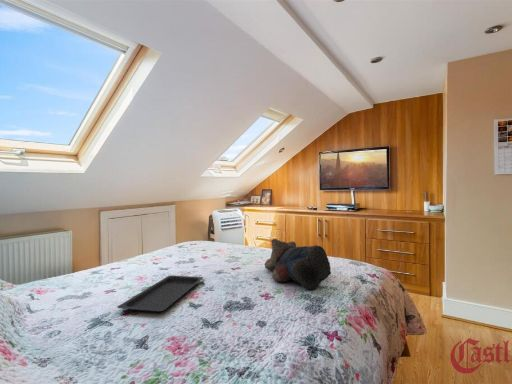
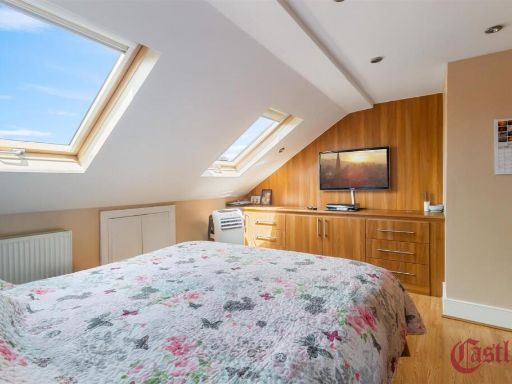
- serving tray [116,275,204,314]
- teddy bear [264,238,332,291]
